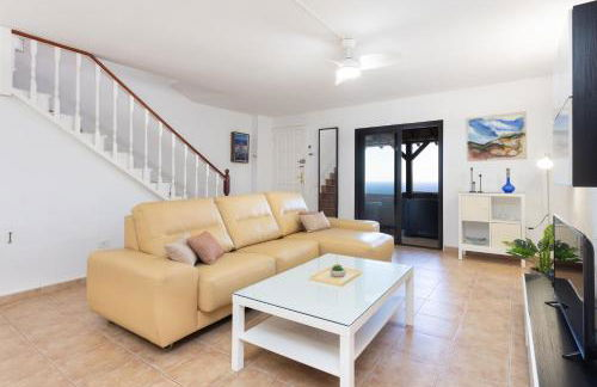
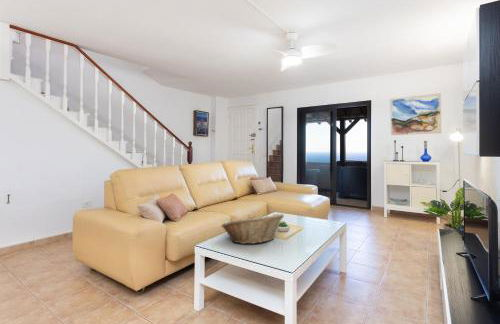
+ fruit basket [221,213,285,245]
